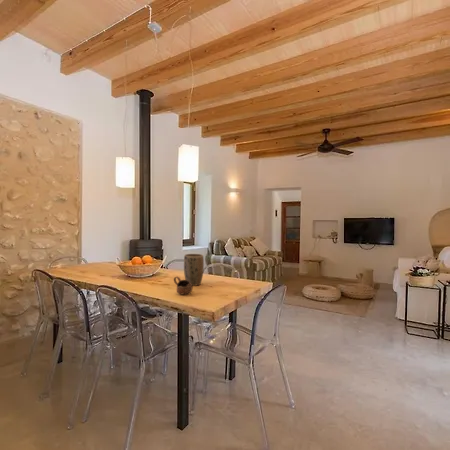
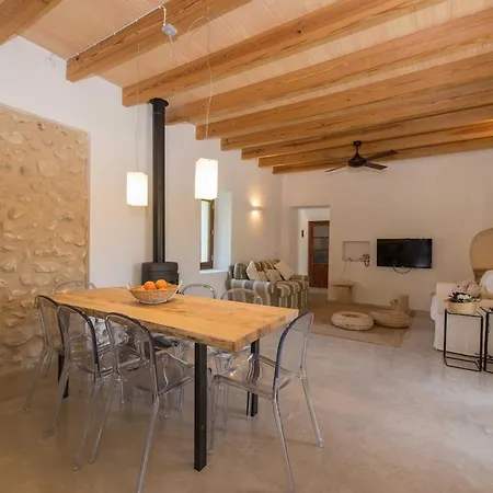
- cup [173,276,193,295]
- plant pot [183,253,205,287]
